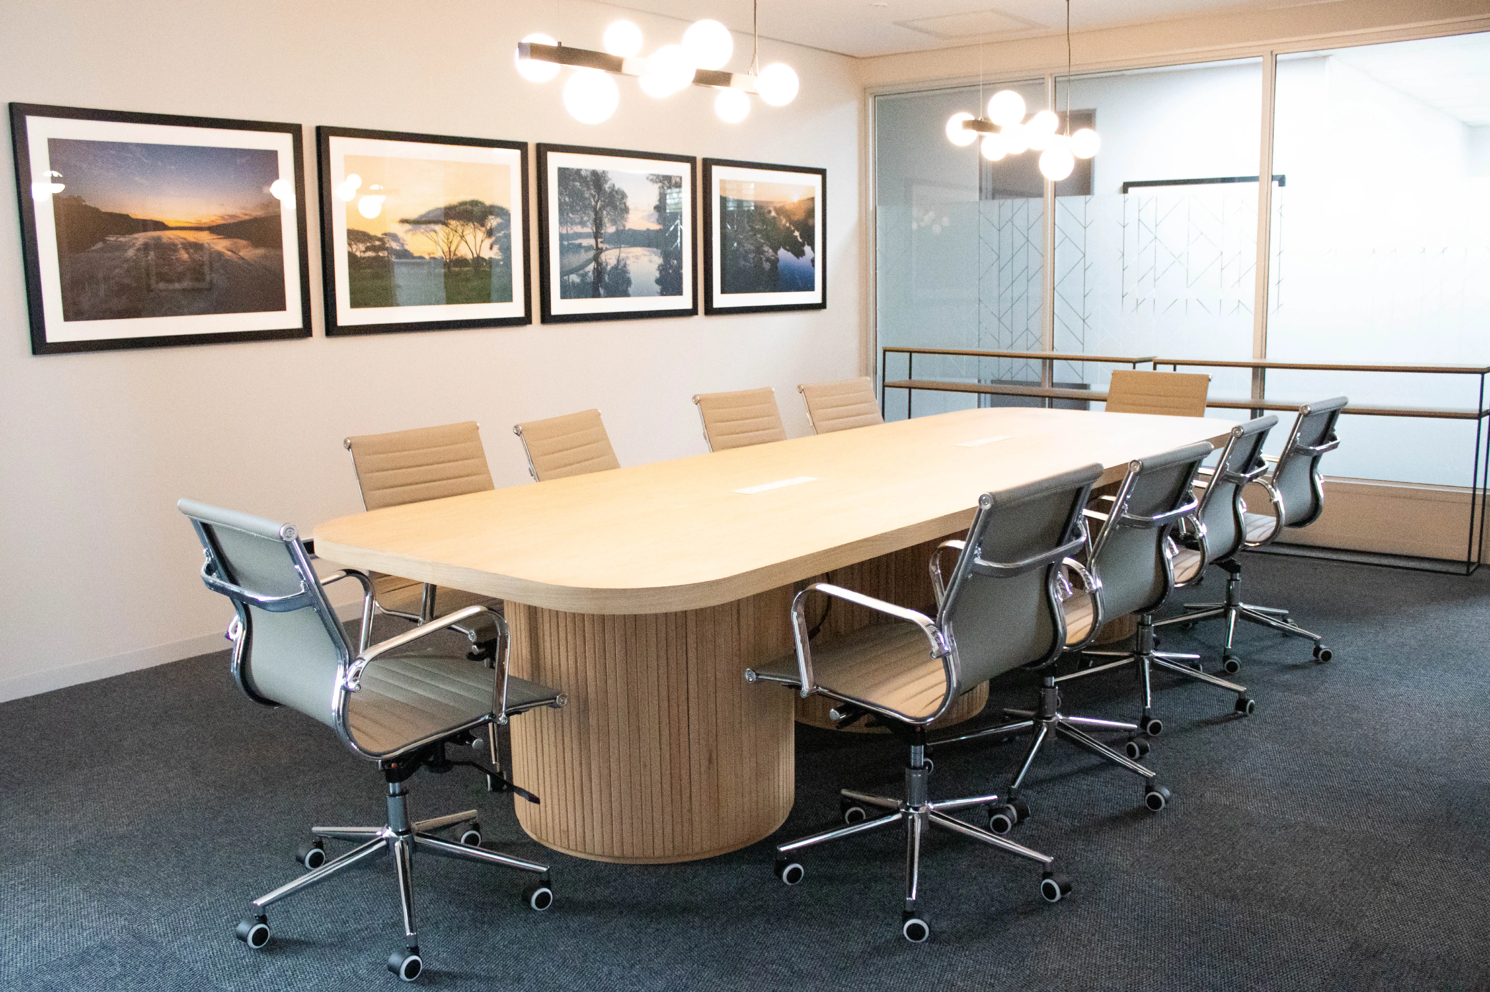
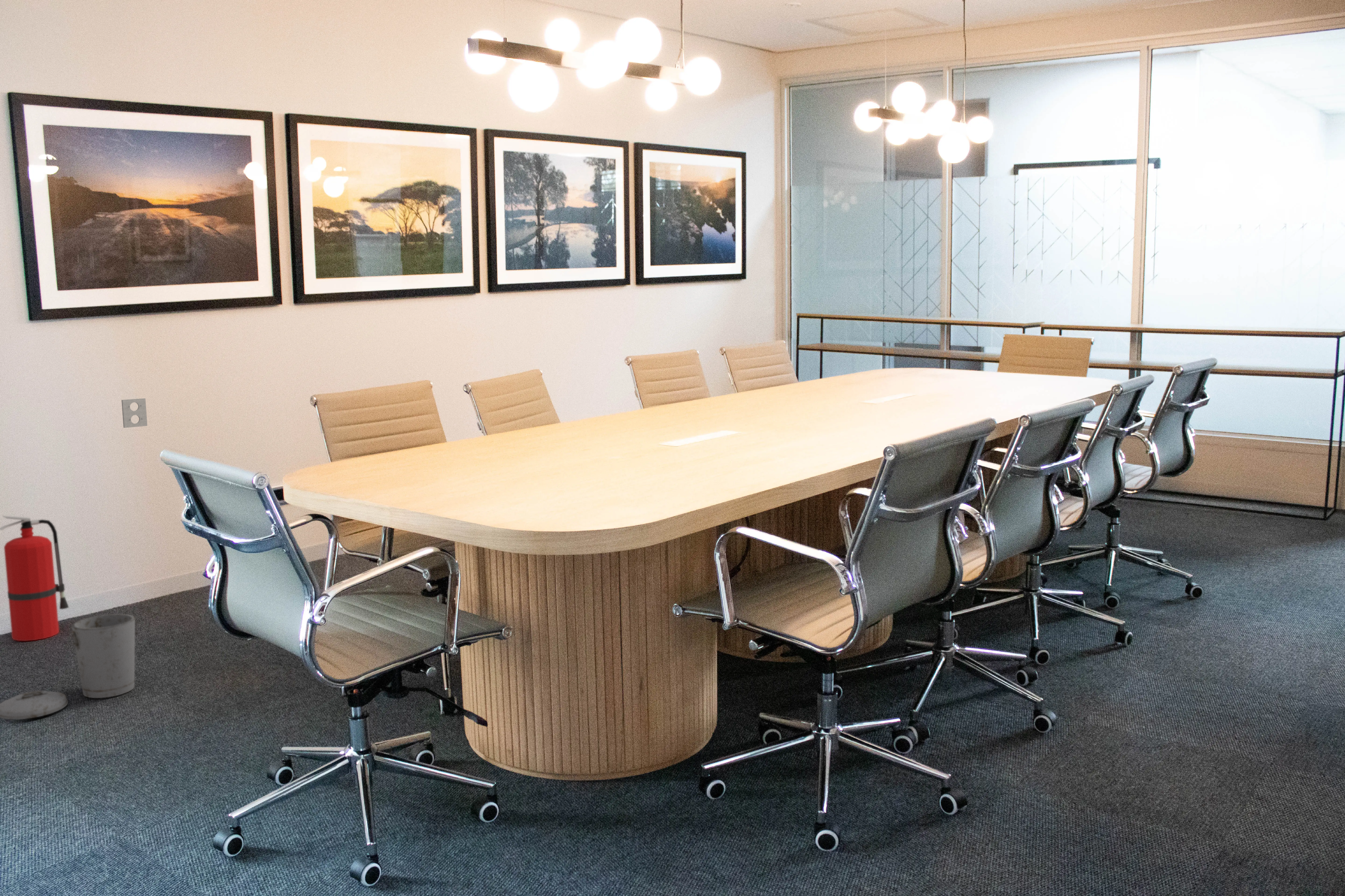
+ trash can [0,613,138,720]
+ fire extinguisher [0,515,69,641]
+ electrical outlet [121,398,148,428]
